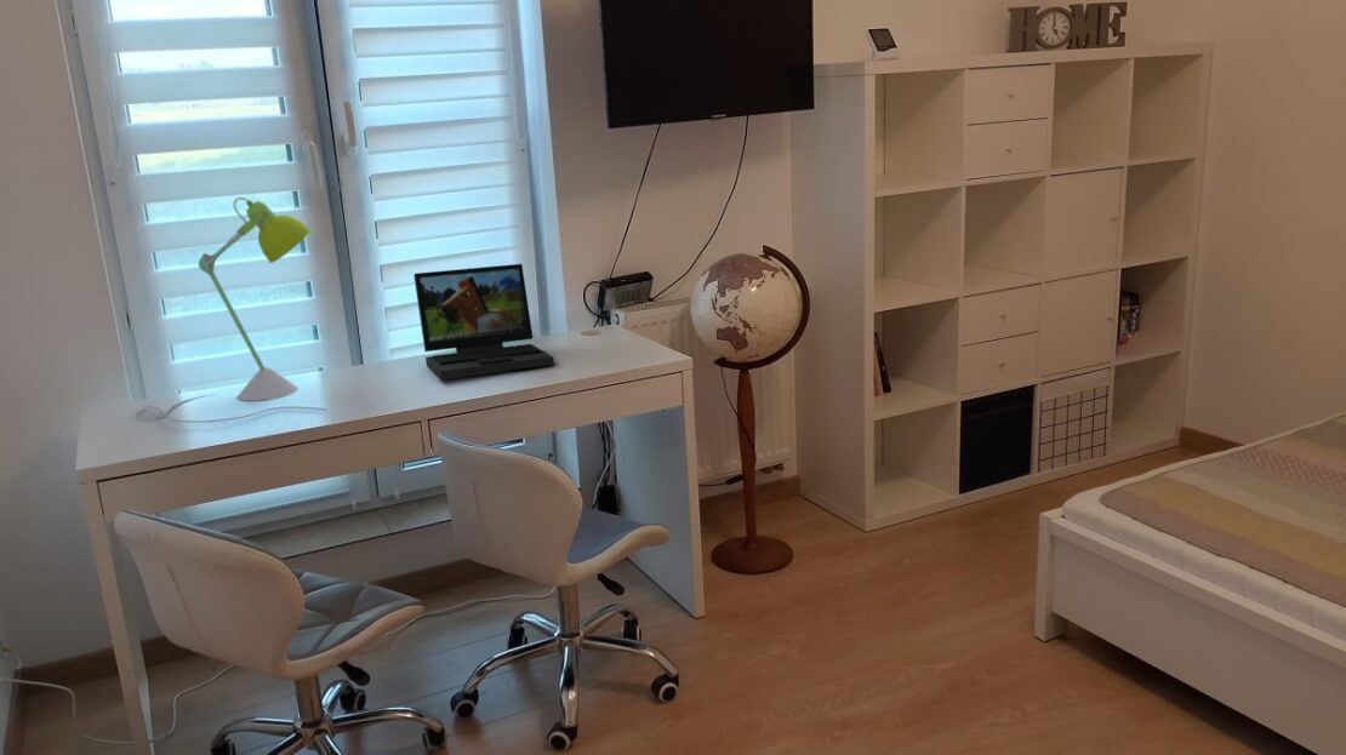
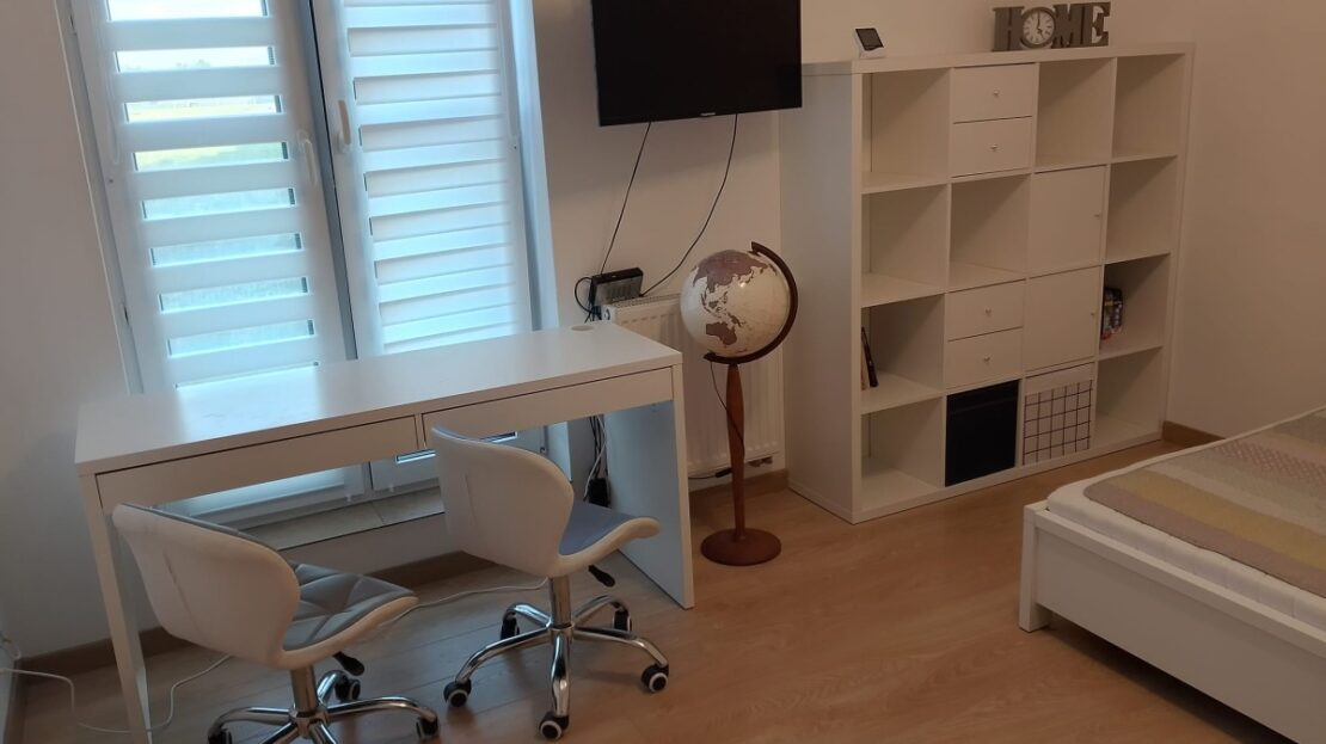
- laptop [412,263,555,381]
- desk lamp [138,196,327,424]
